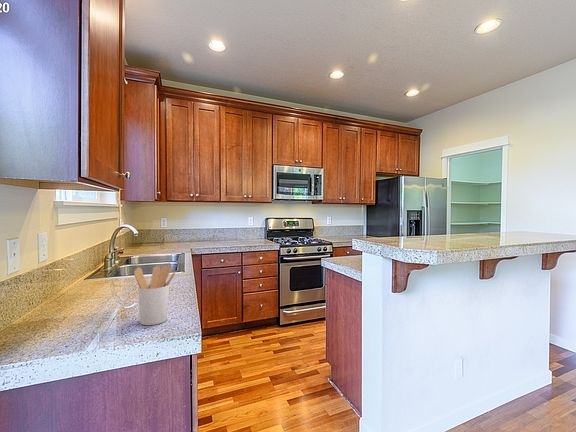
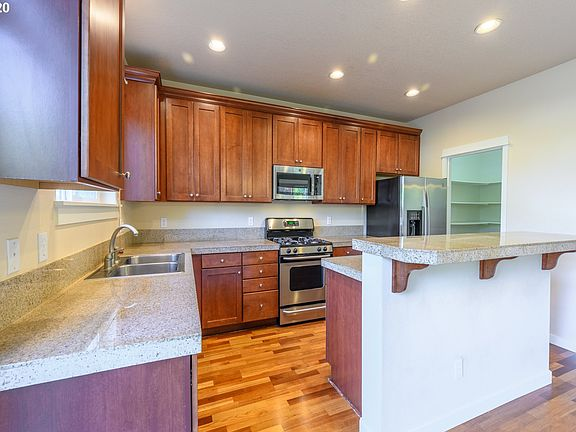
- utensil holder [133,265,176,326]
